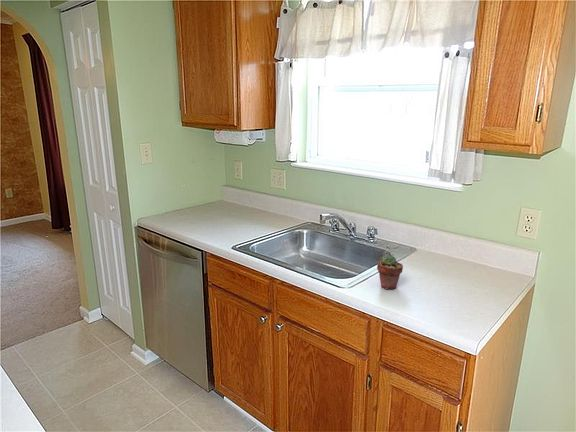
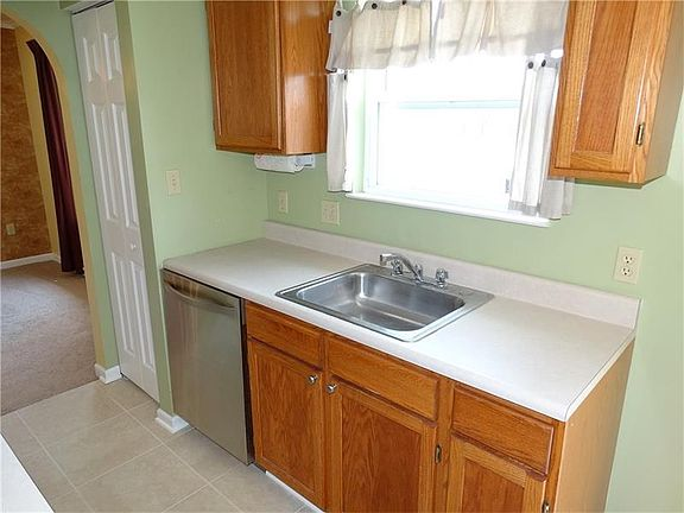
- potted succulent [376,253,404,290]
